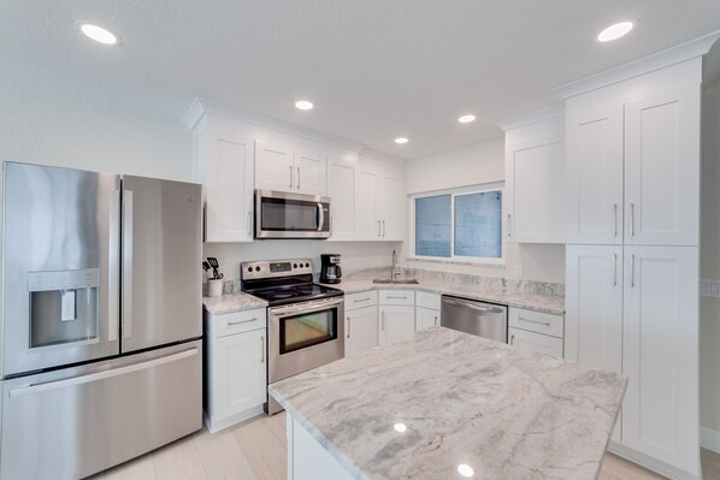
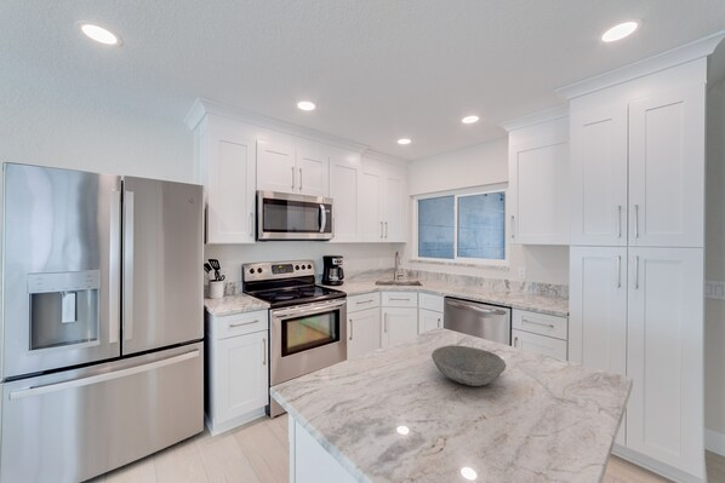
+ bowl [430,345,507,387]
